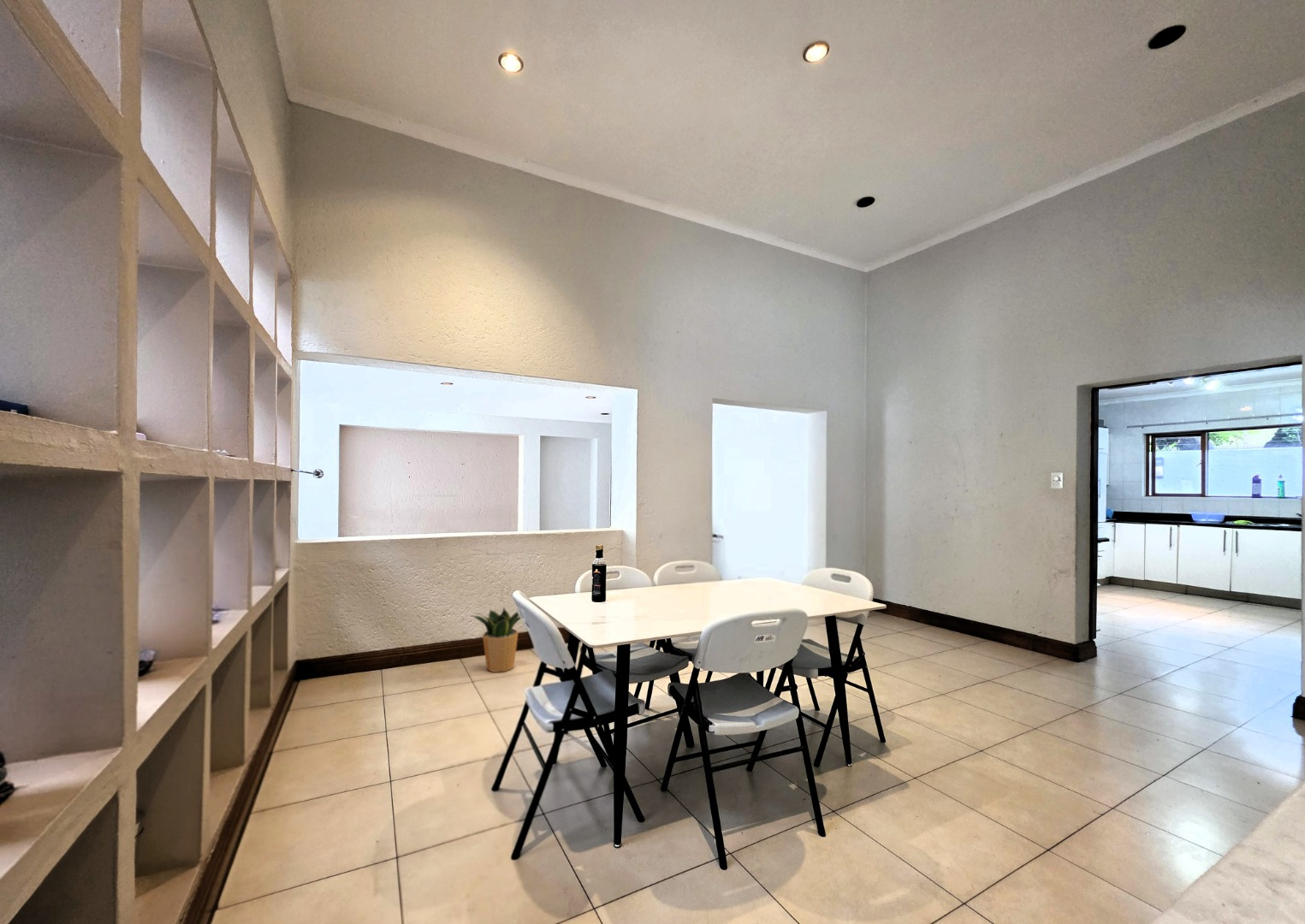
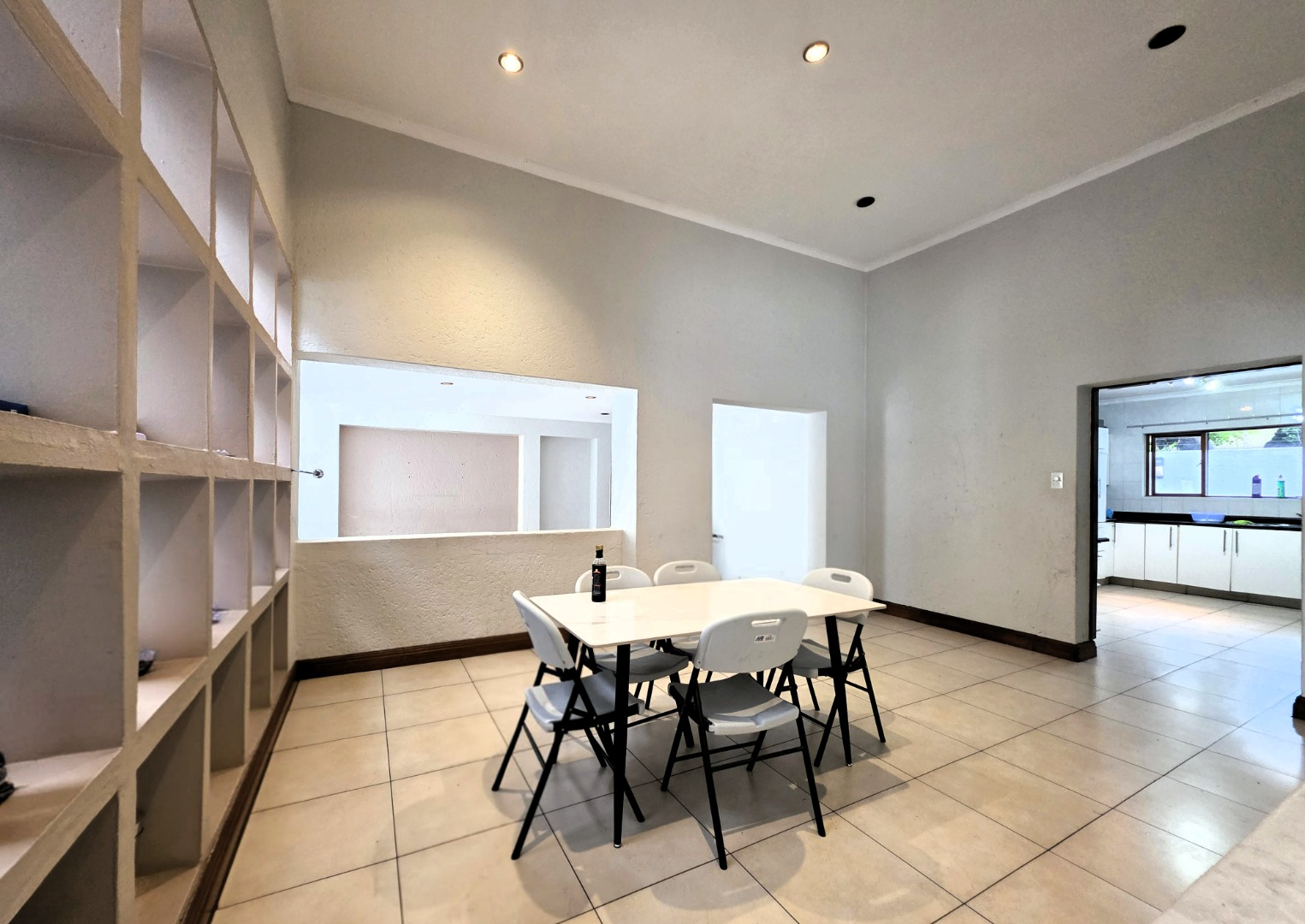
- potted plant [471,606,522,673]
